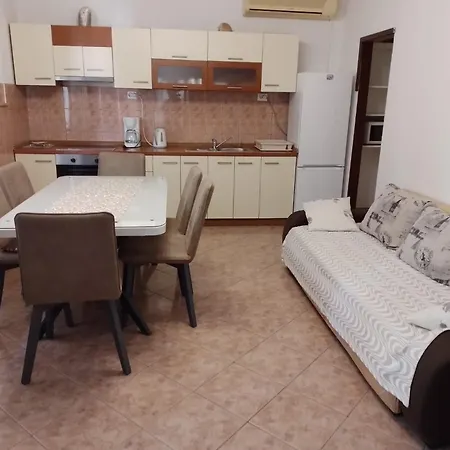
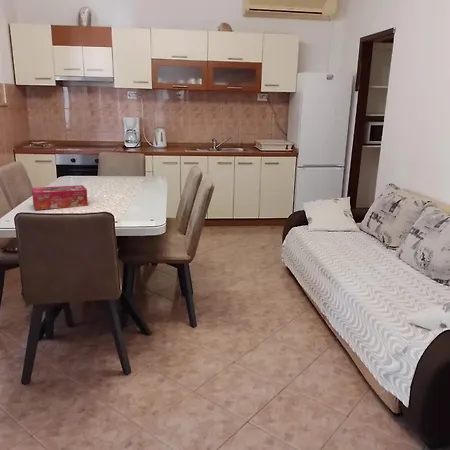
+ tissue box [31,184,89,211]
